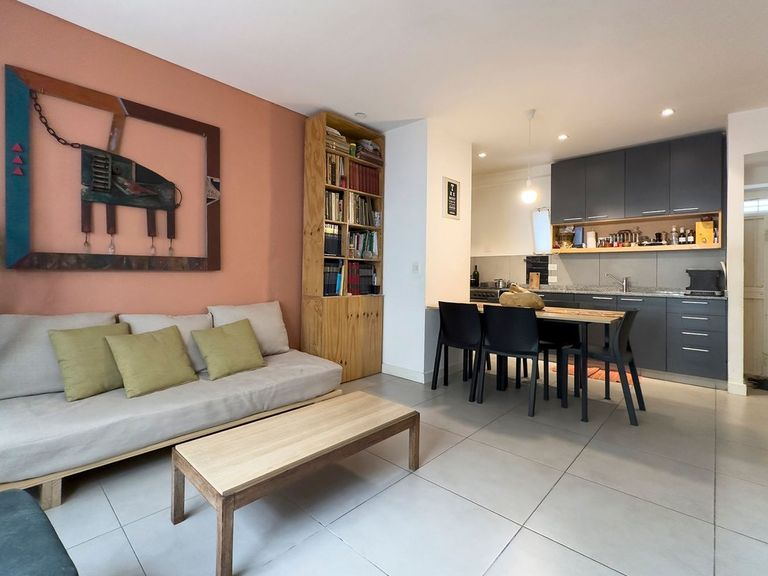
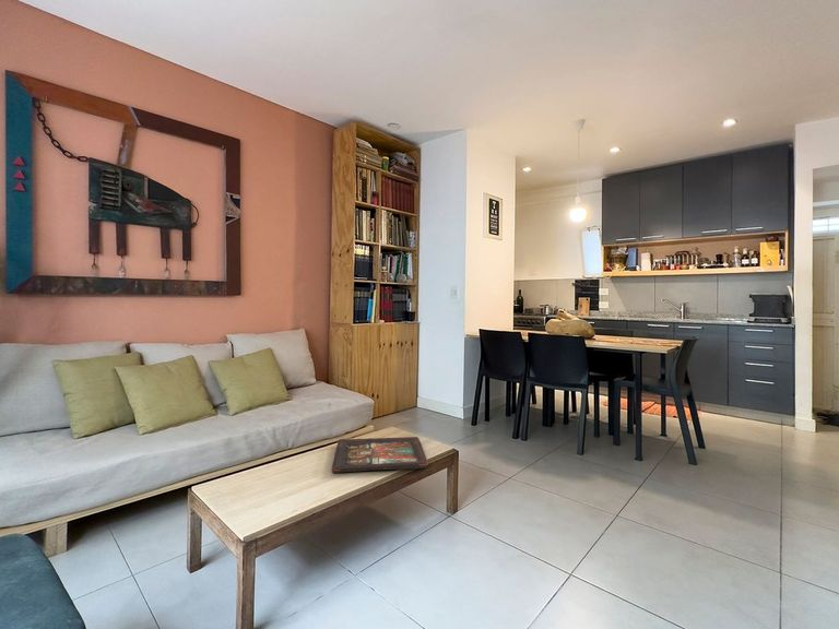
+ decorative tray [331,436,429,474]
